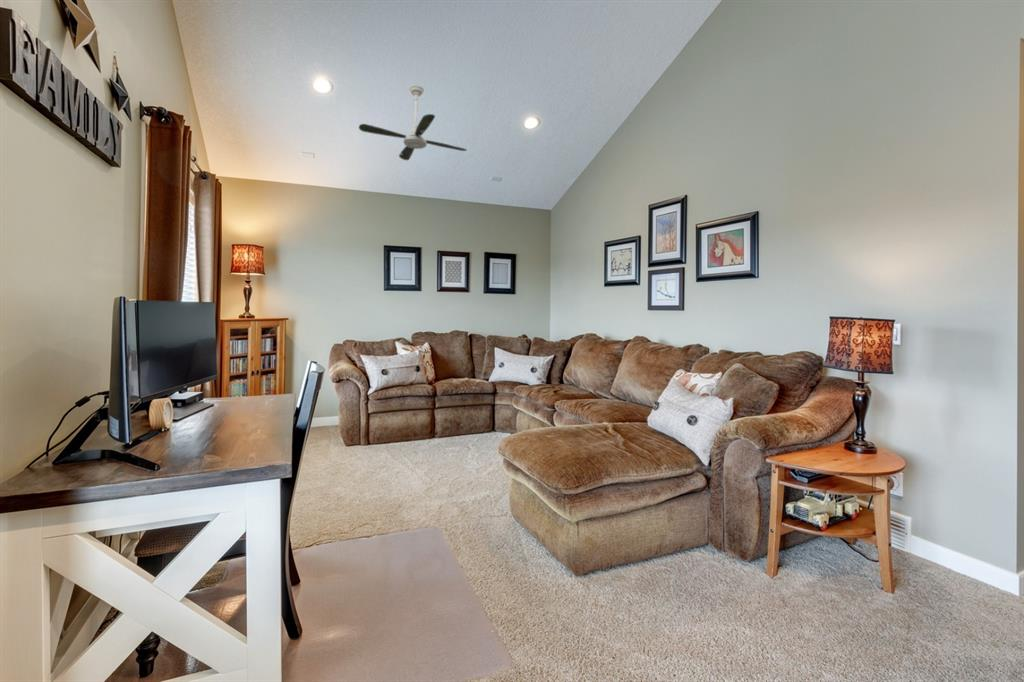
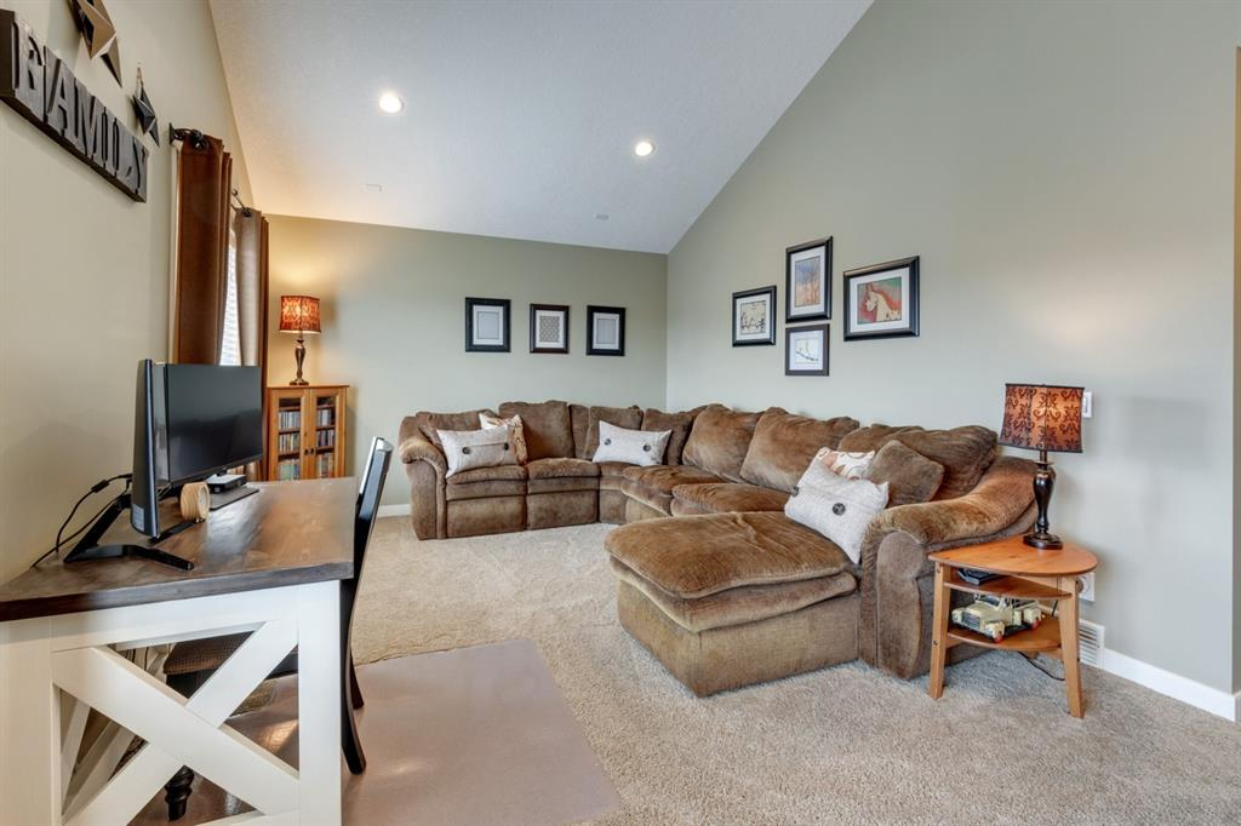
- ceiling fan [358,84,468,161]
